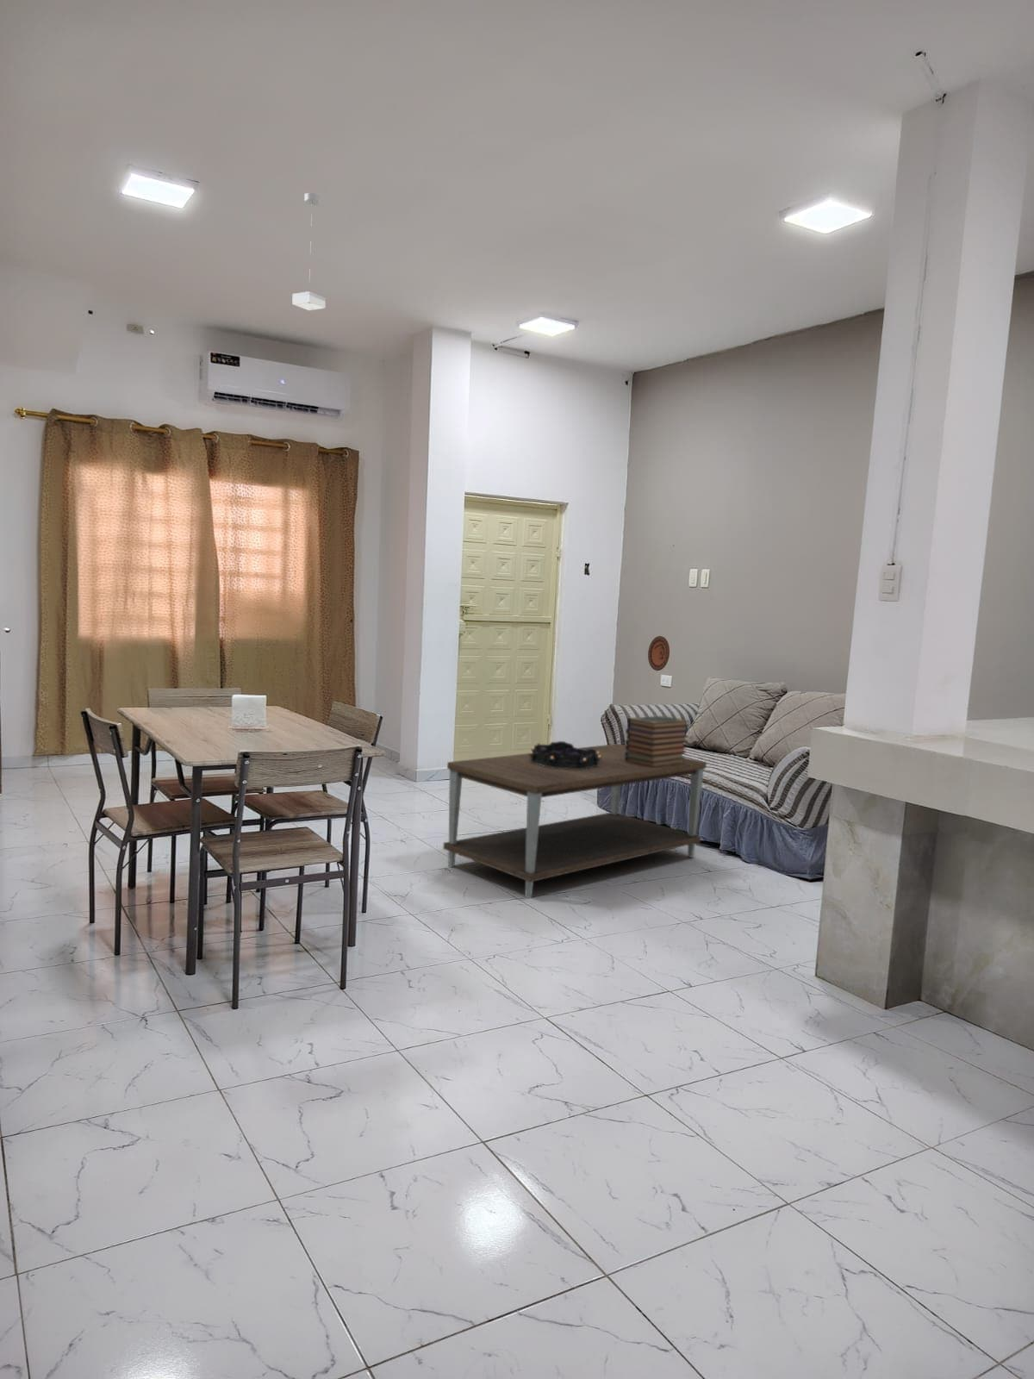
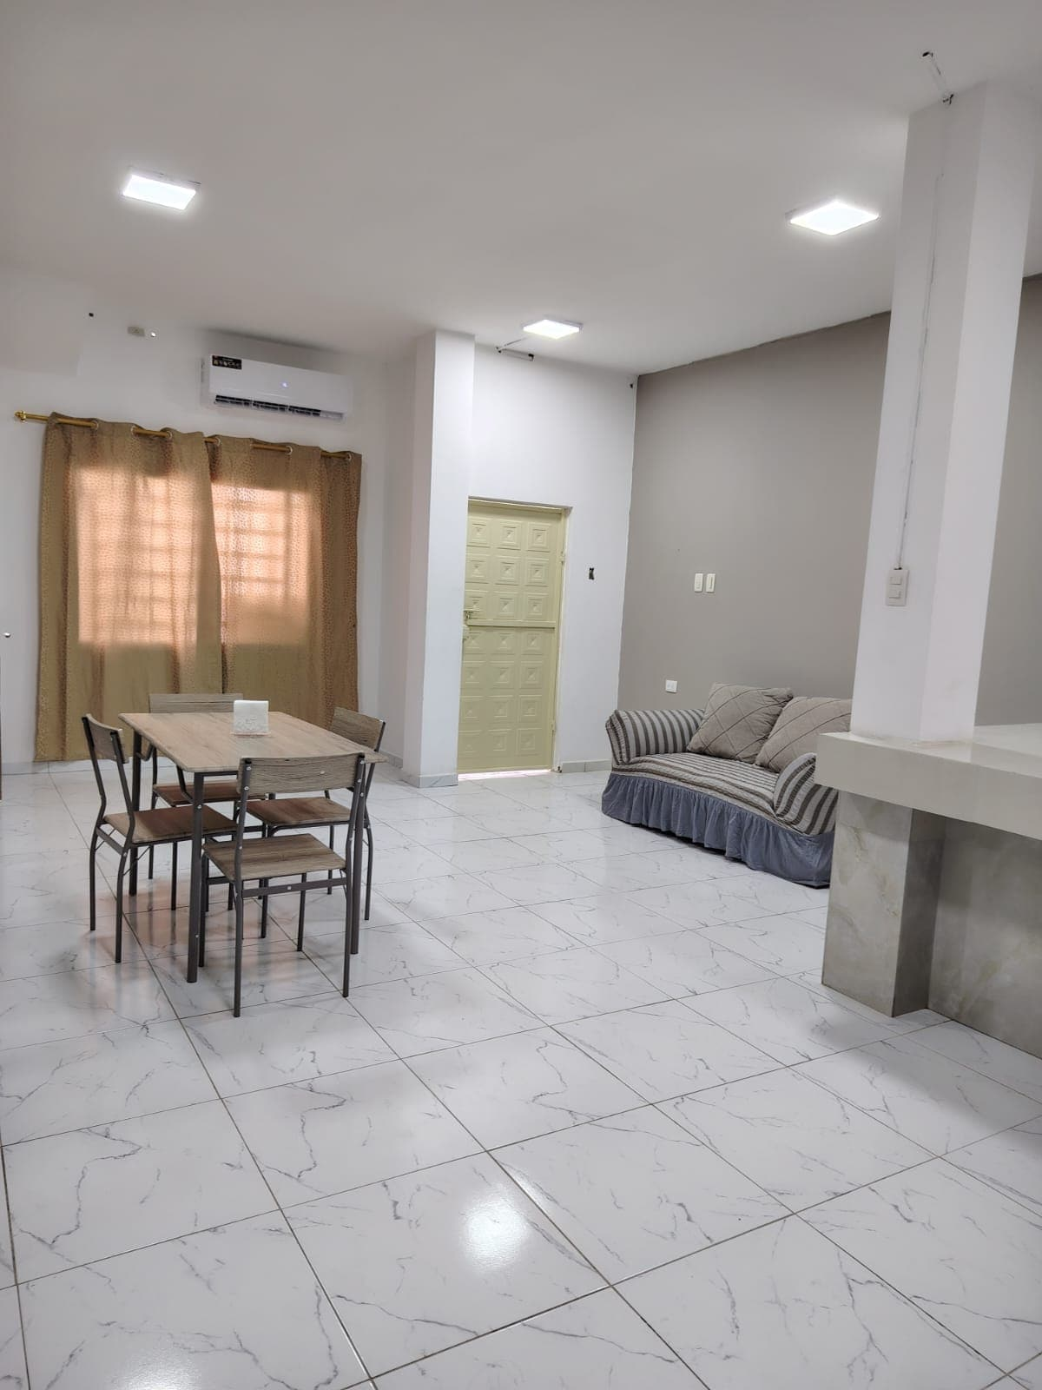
- book stack [625,716,690,767]
- pendant lamp [291,192,327,312]
- decorative bowl [529,741,601,770]
- decorative plate [647,635,670,671]
- coffee table [442,743,707,899]
